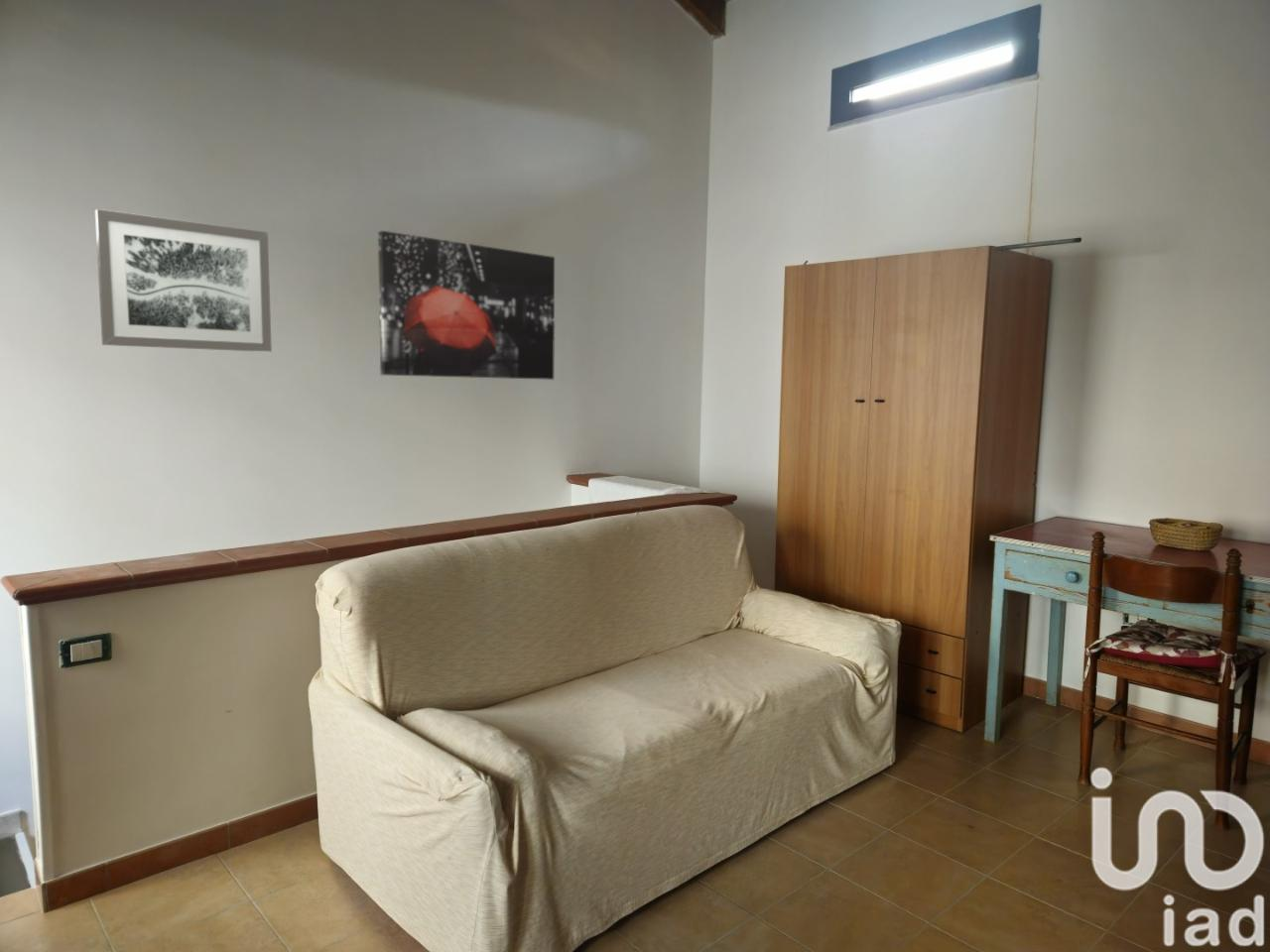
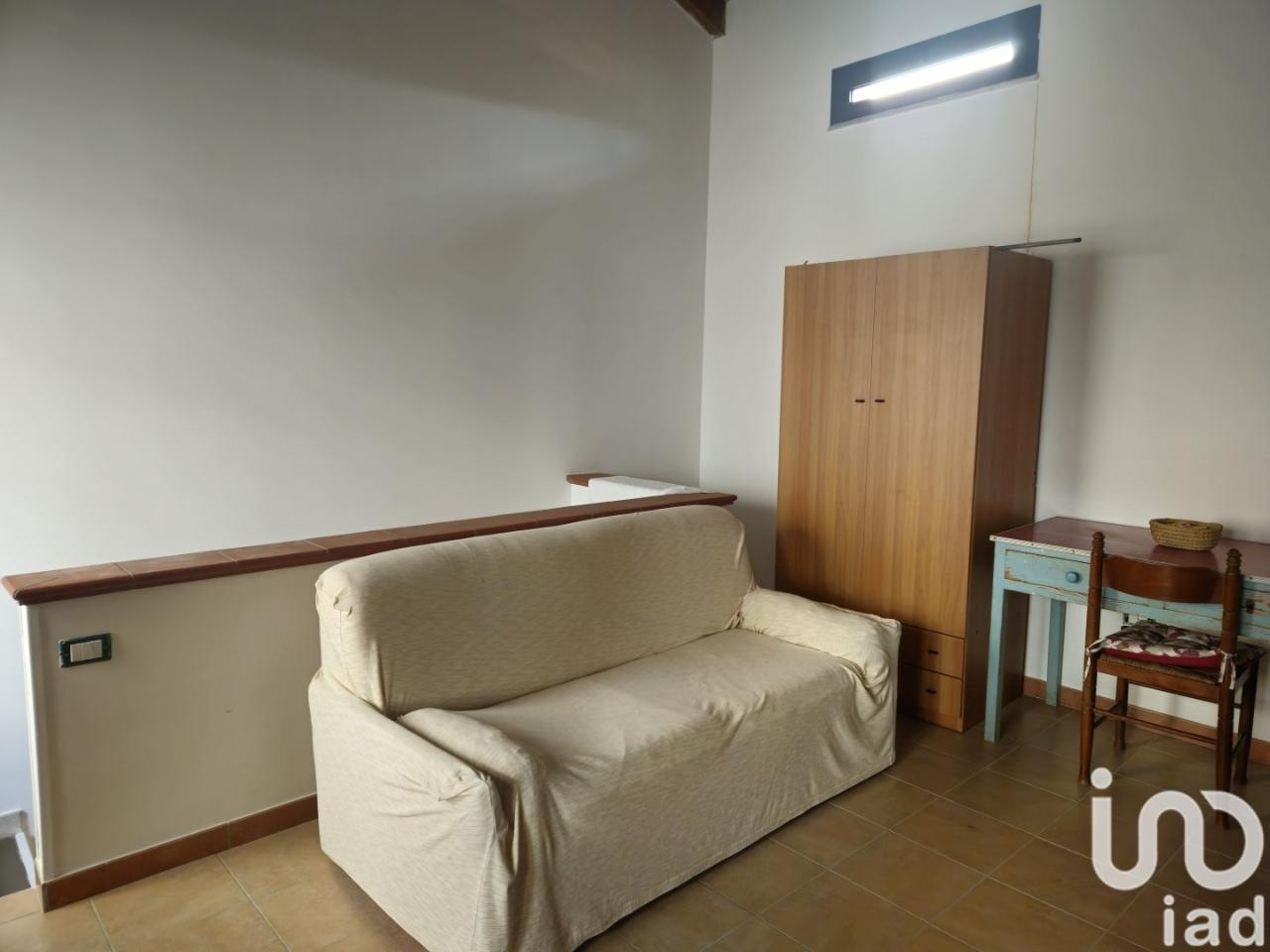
- wall art [377,230,556,381]
- wall art [94,208,273,353]
